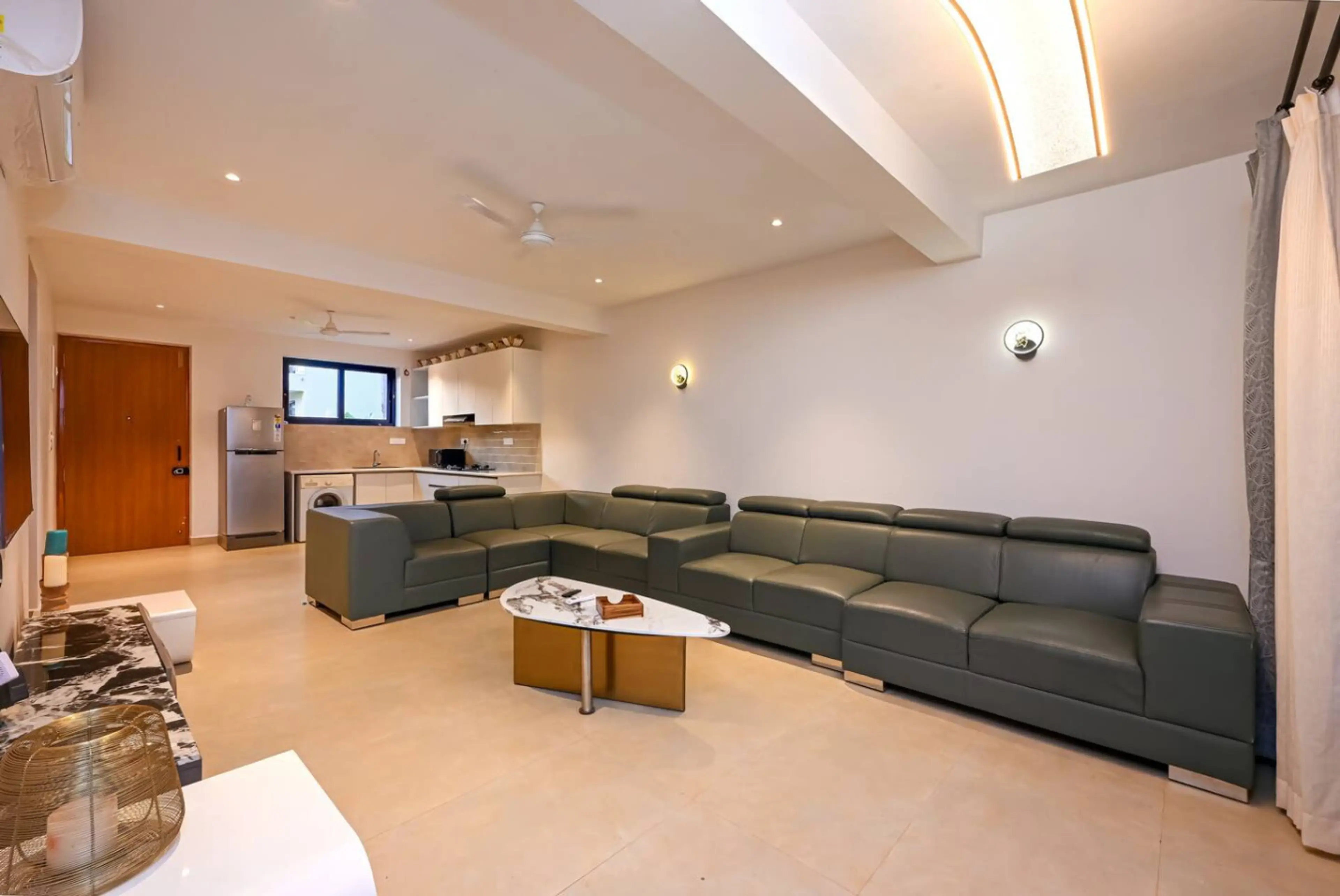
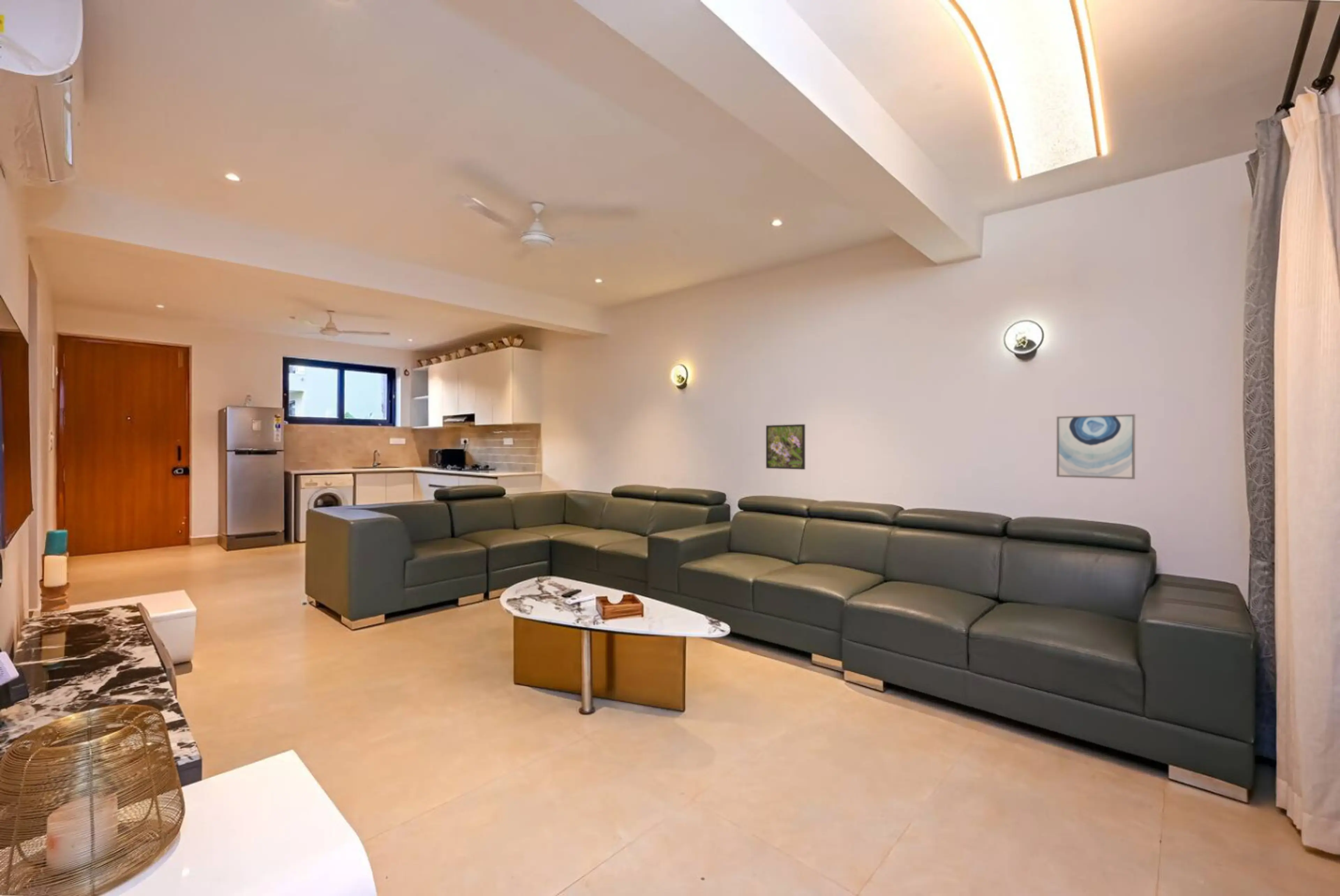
+ wall art [1056,414,1136,480]
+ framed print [766,424,805,470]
